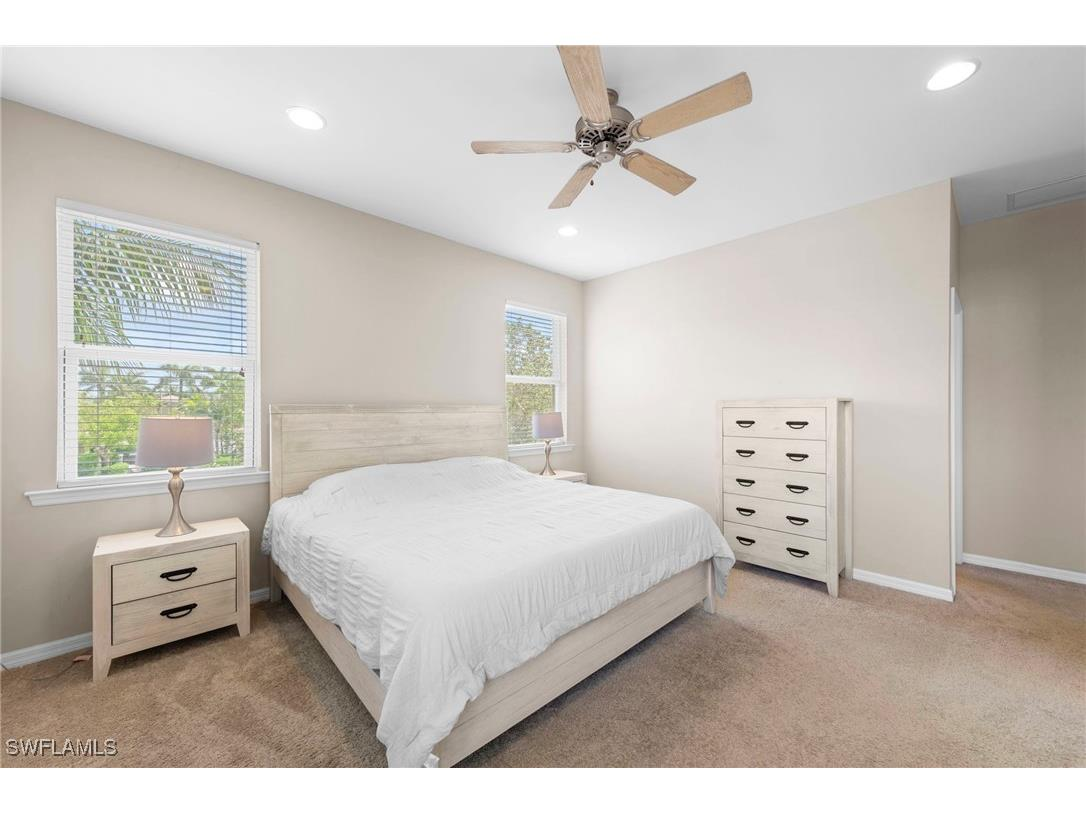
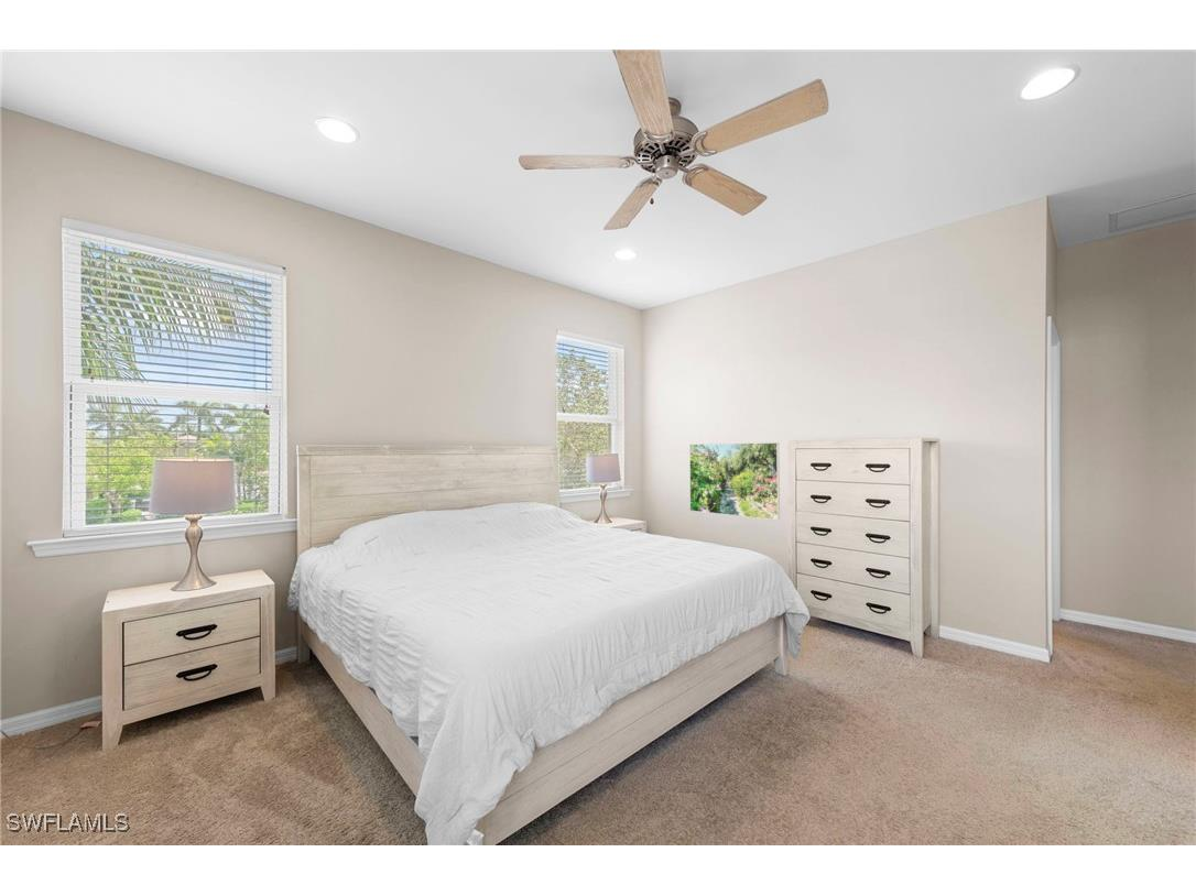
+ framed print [688,441,781,521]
